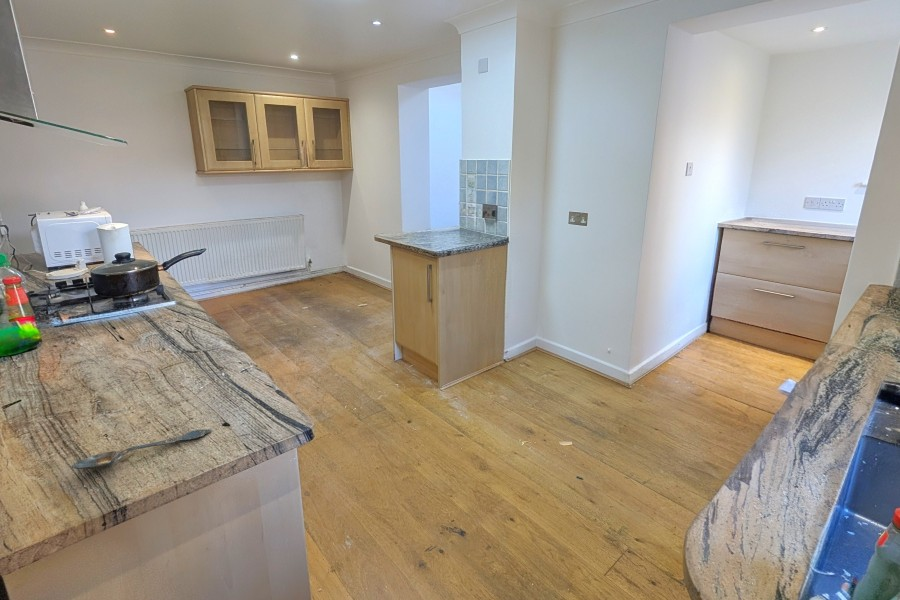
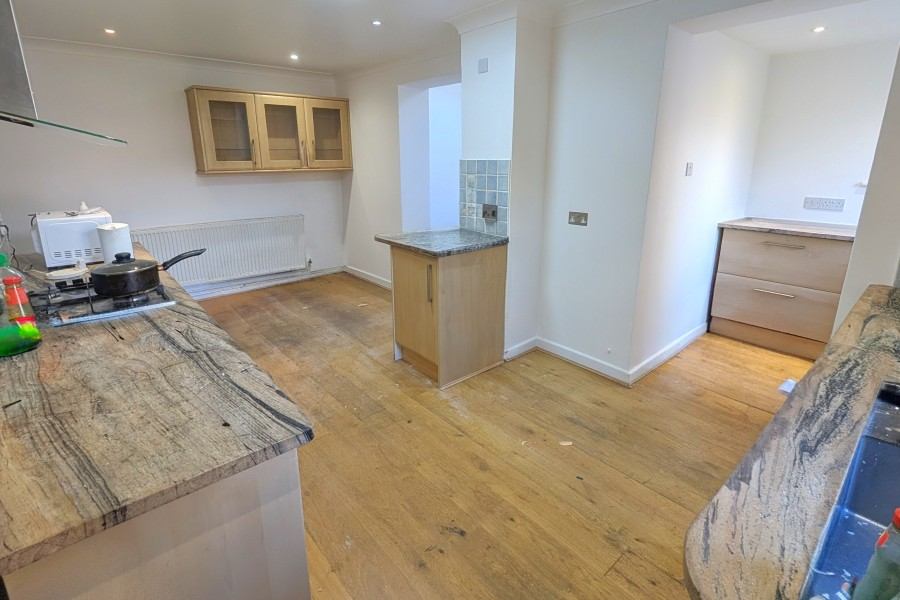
- spoon [71,428,213,470]
